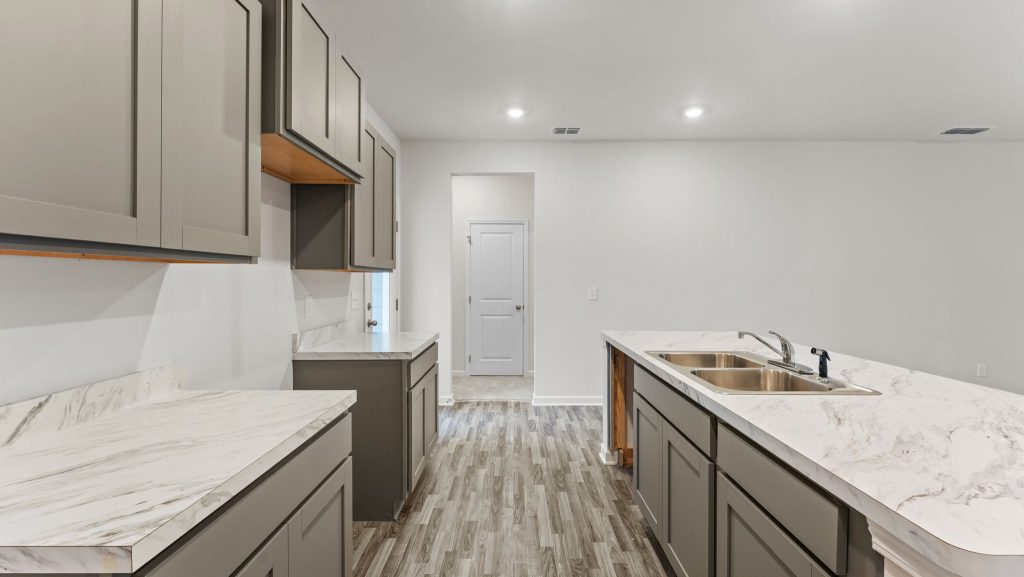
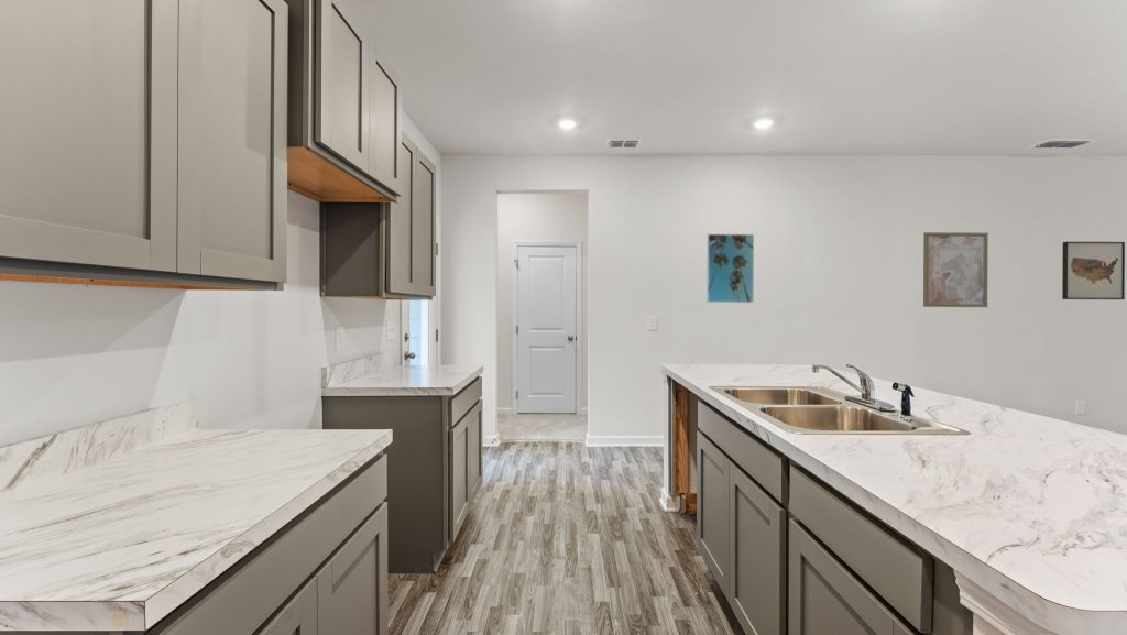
+ wall art [922,231,989,308]
+ wall art [1061,241,1126,300]
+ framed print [705,233,755,304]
